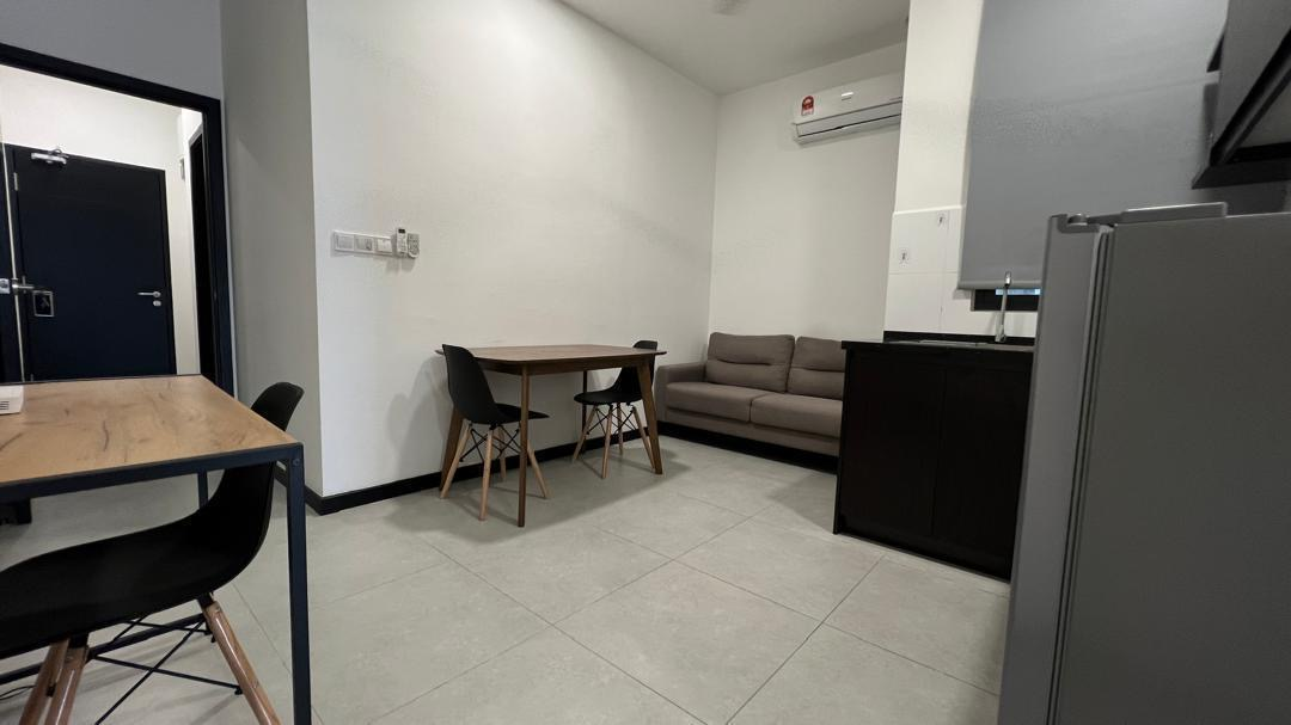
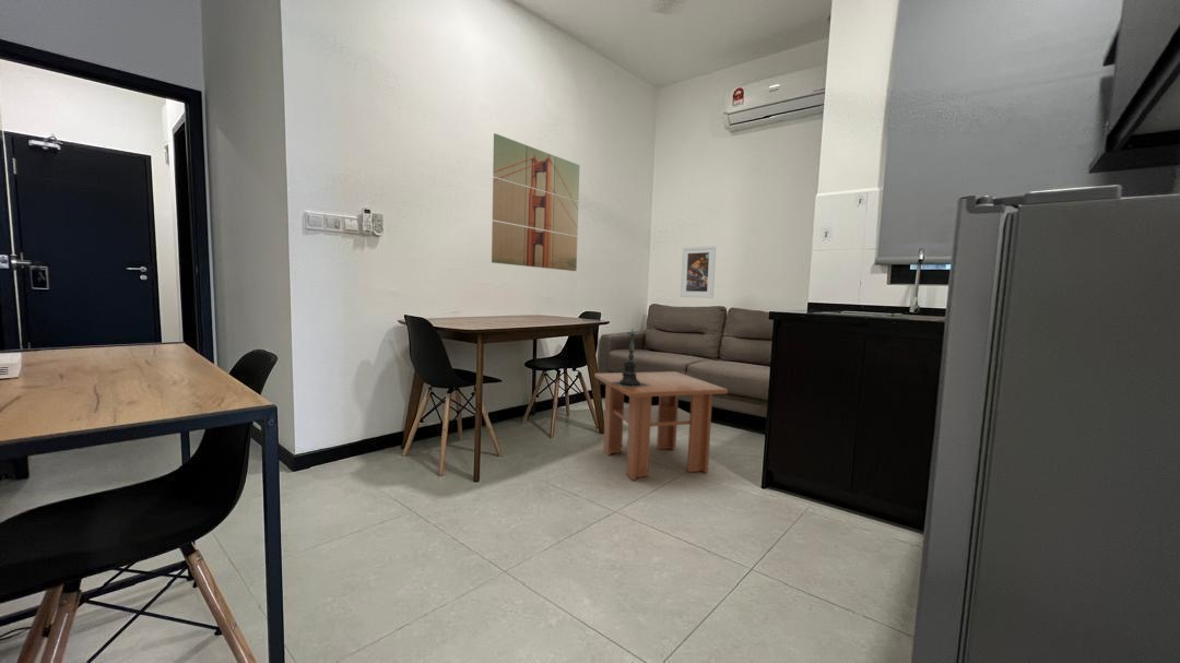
+ candle holder [610,330,649,388]
+ coffee table [593,370,729,481]
+ wall art [491,132,581,272]
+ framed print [680,245,717,299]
